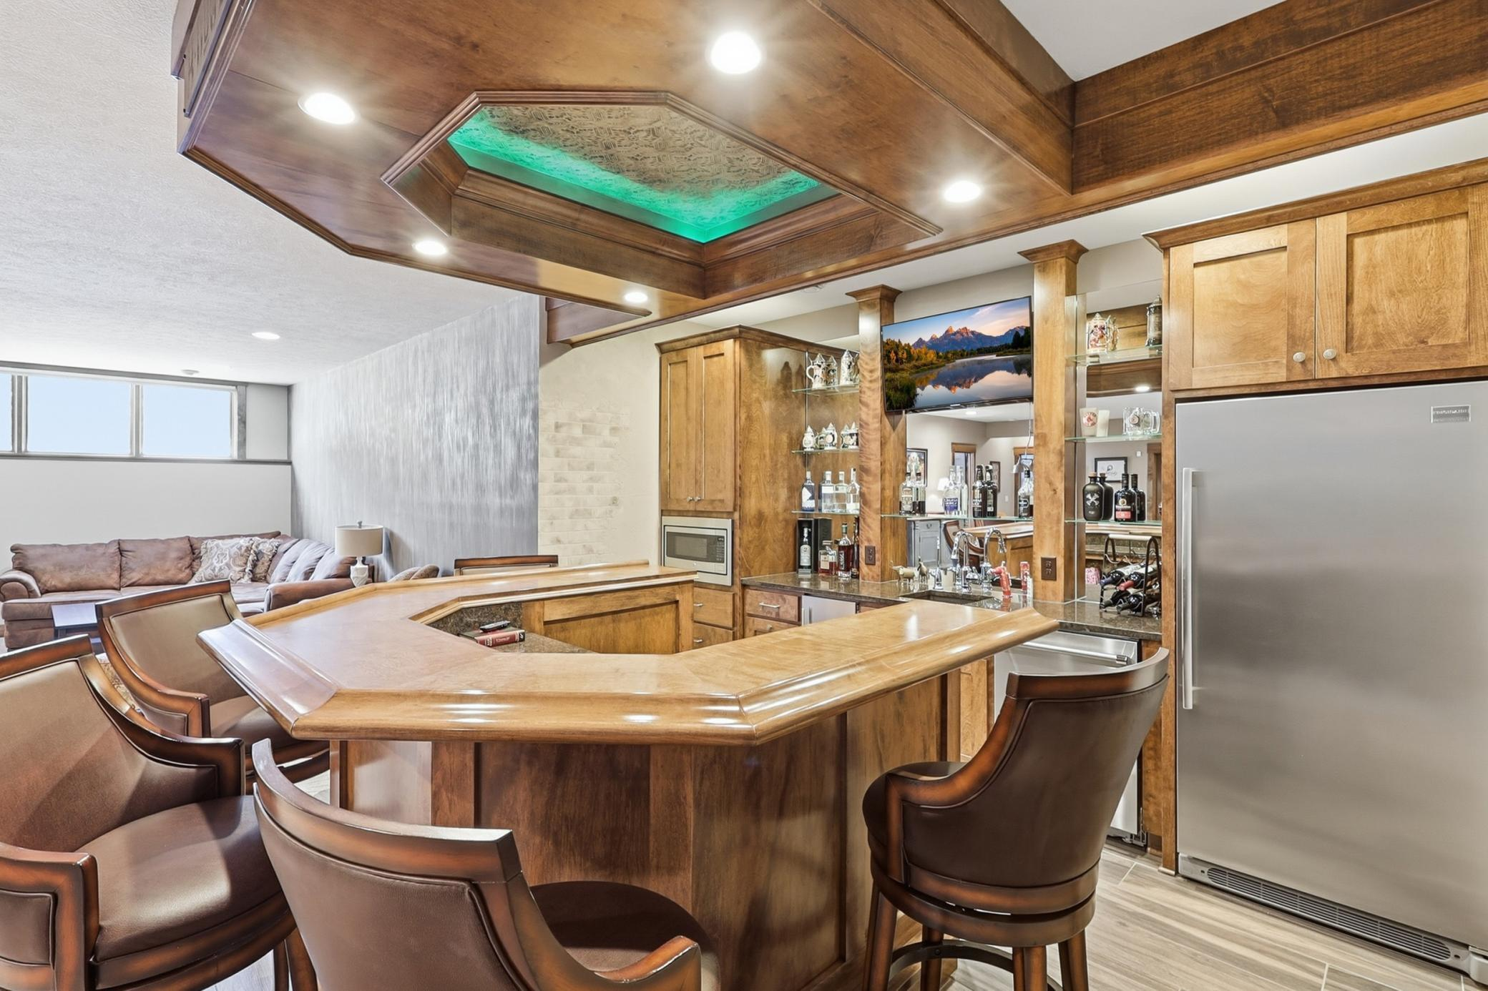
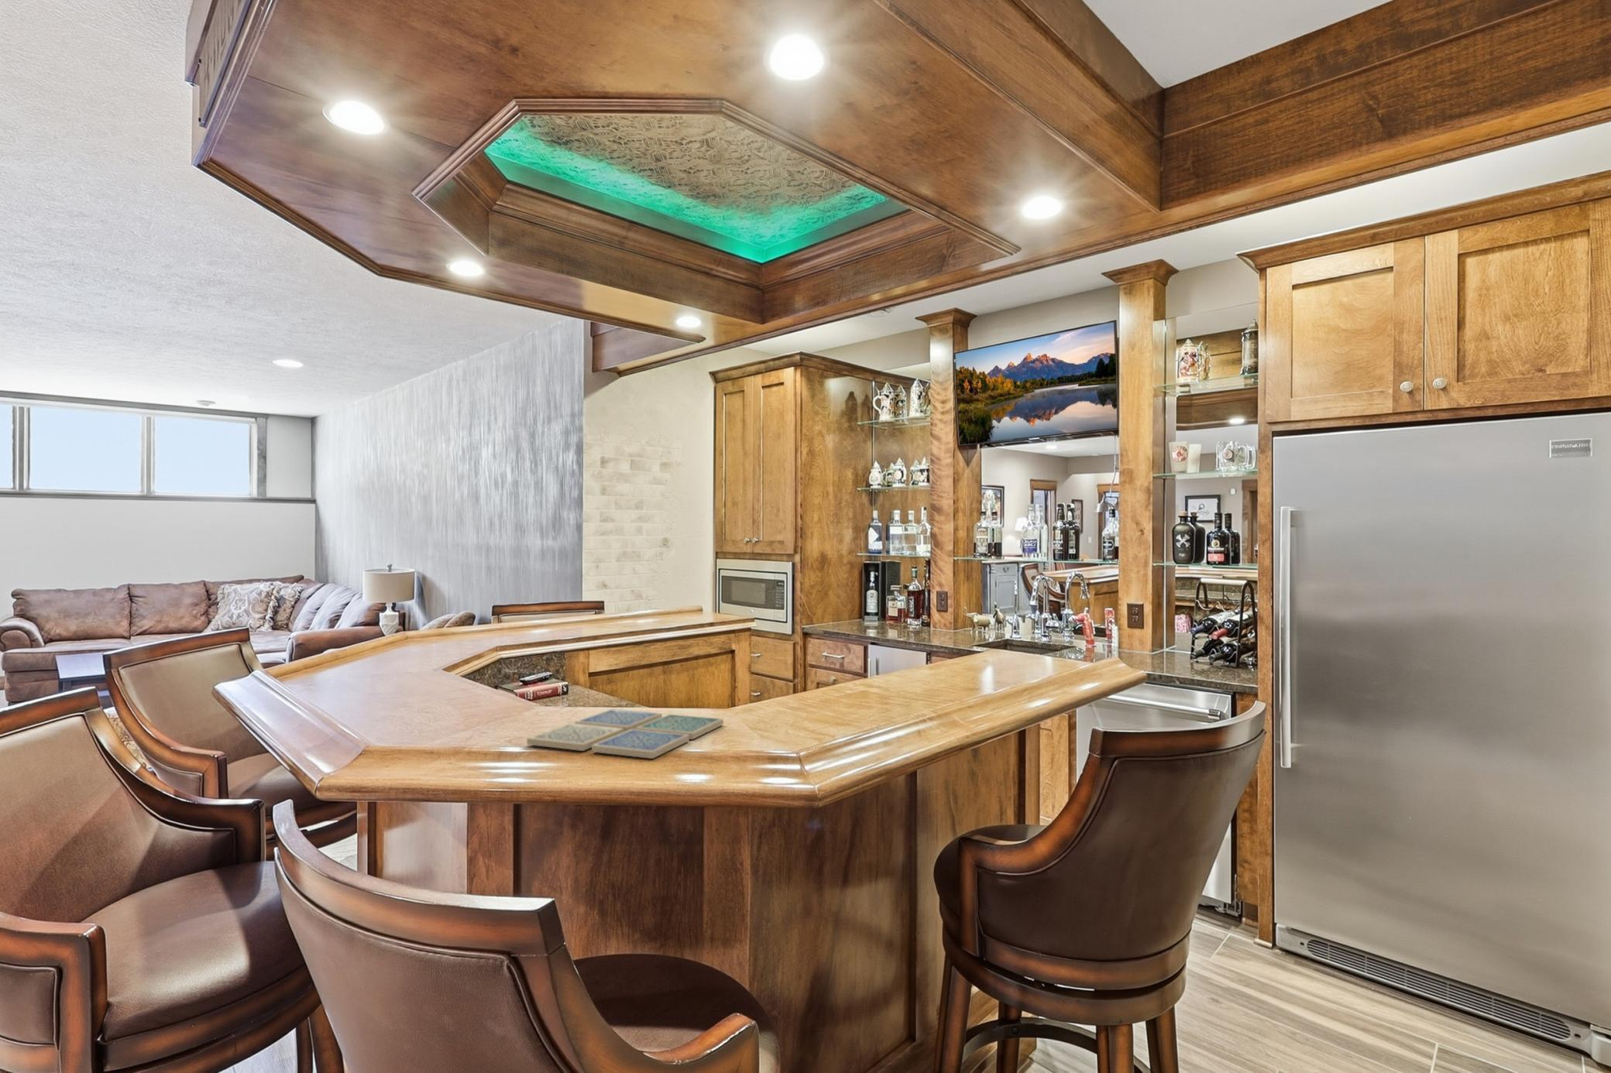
+ drink coaster [526,709,725,759]
